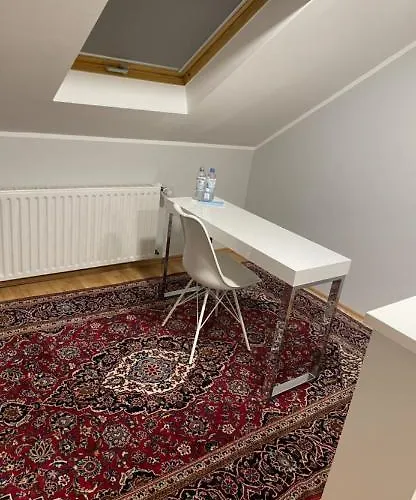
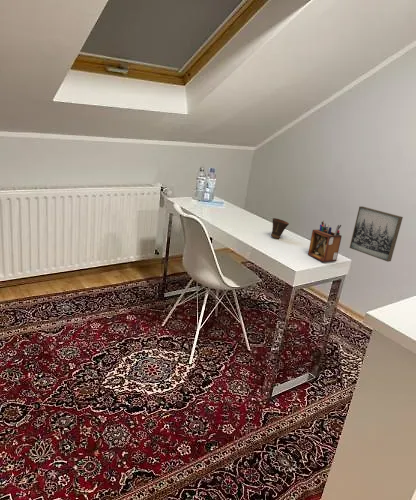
+ cup [270,217,290,240]
+ desk organizer [307,220,343,263]
+ wall art [349,205,404,263]
